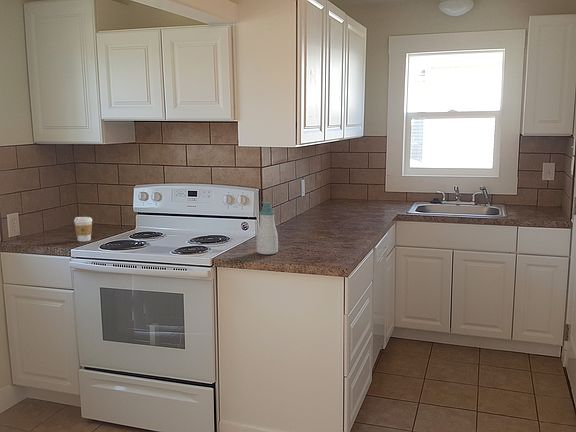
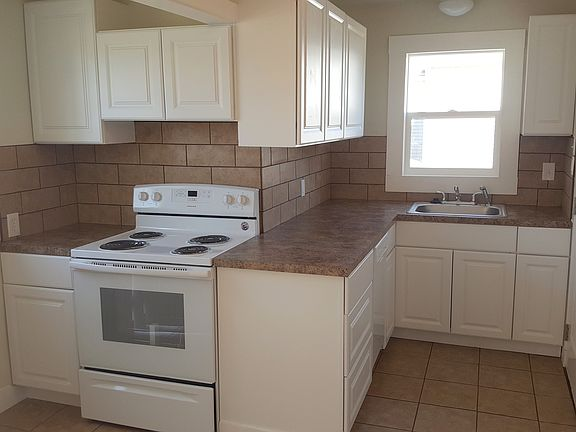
- soap bottle [256,201,279,255]
- coffee cup [73,216,93,242]
